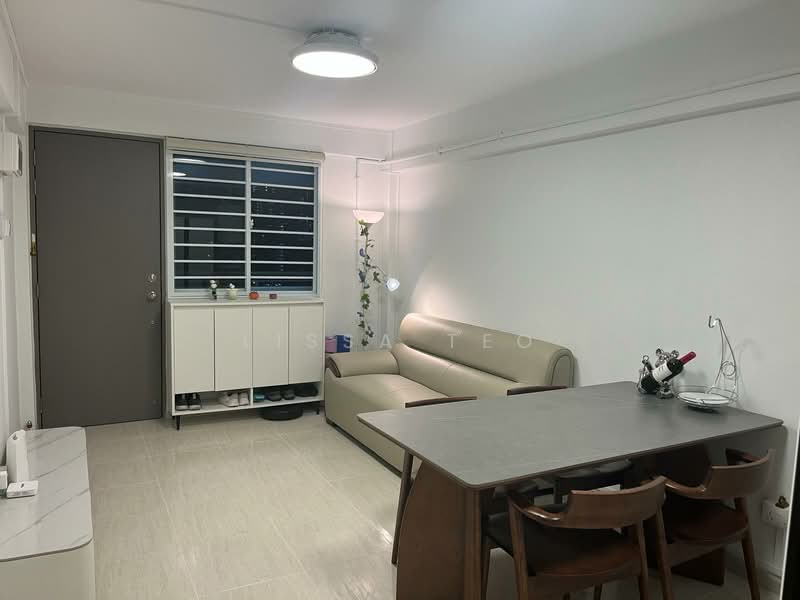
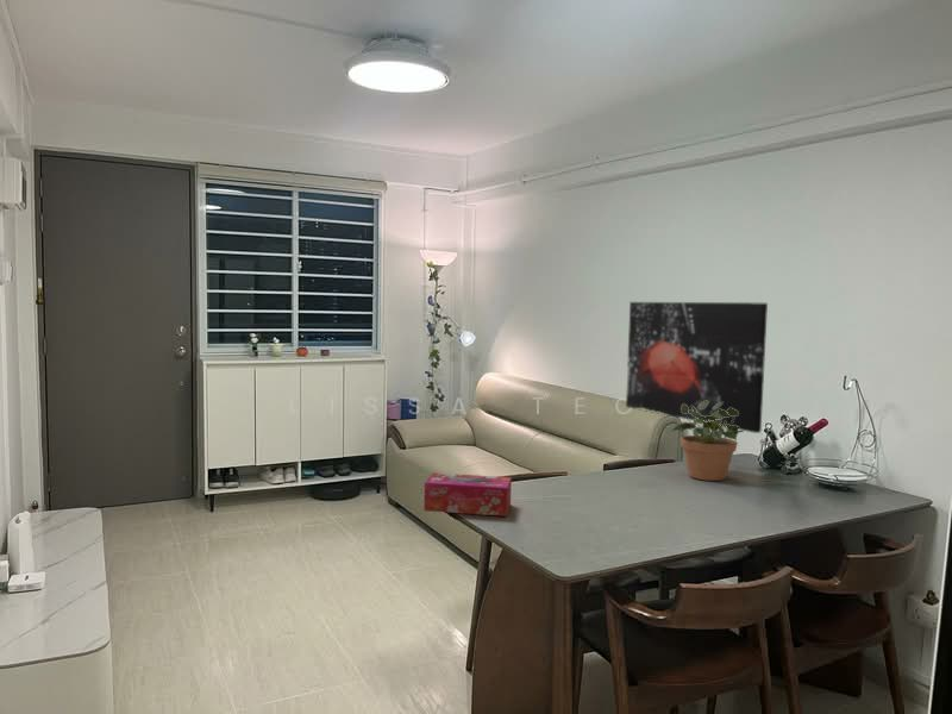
+ potted plant [671,401,745,482]
+ wall art [625,301,769,434]
+ tissue box [422,471,513,518]
